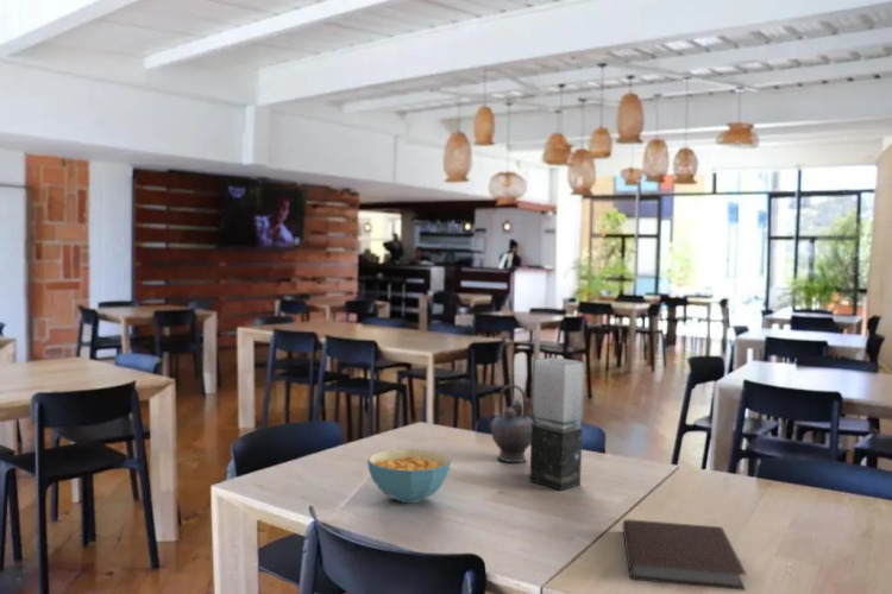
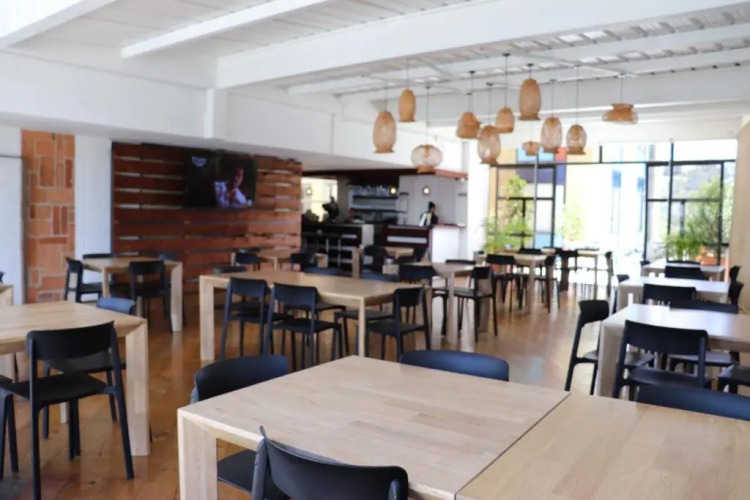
- vase [528,356,586,492]
- cereal bowl [366,448,452,504]
- teapot [482,384,532,463]
- notebook [622,518,748,592]
